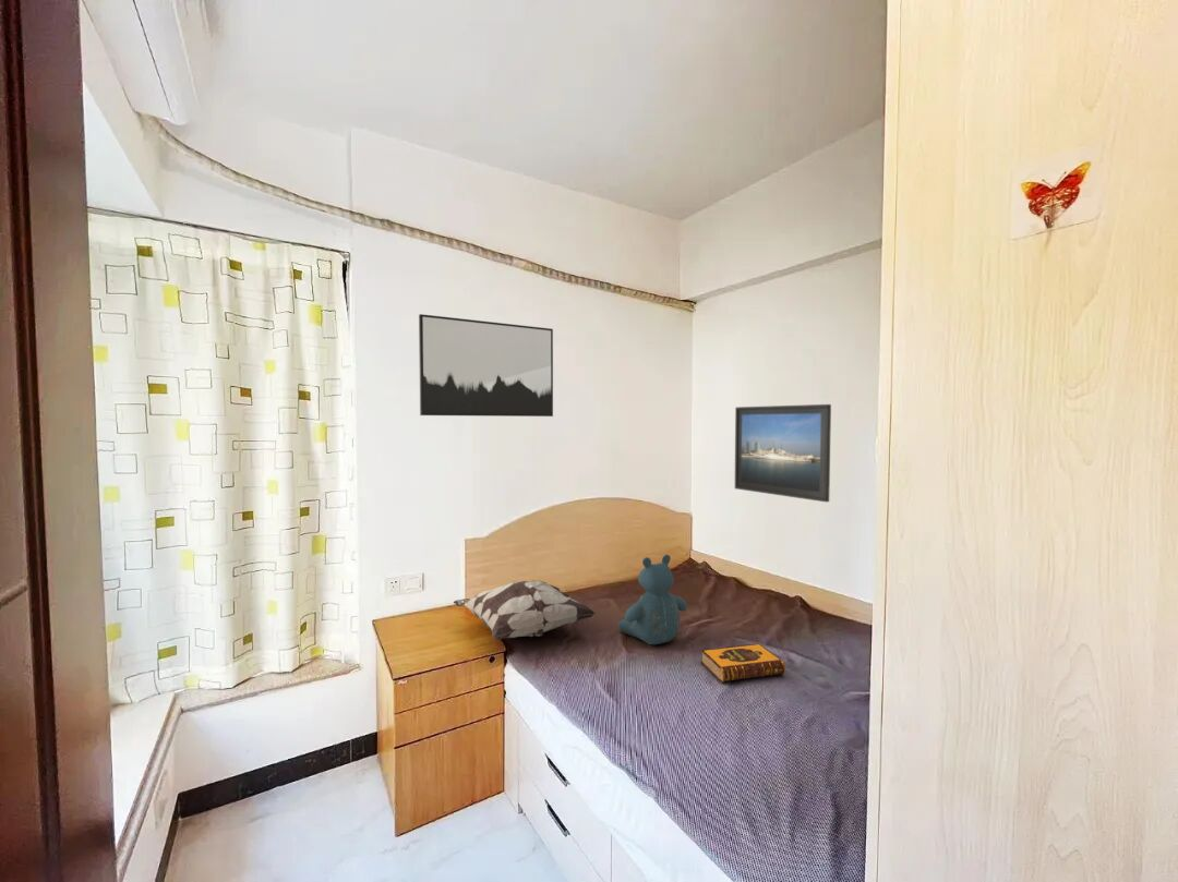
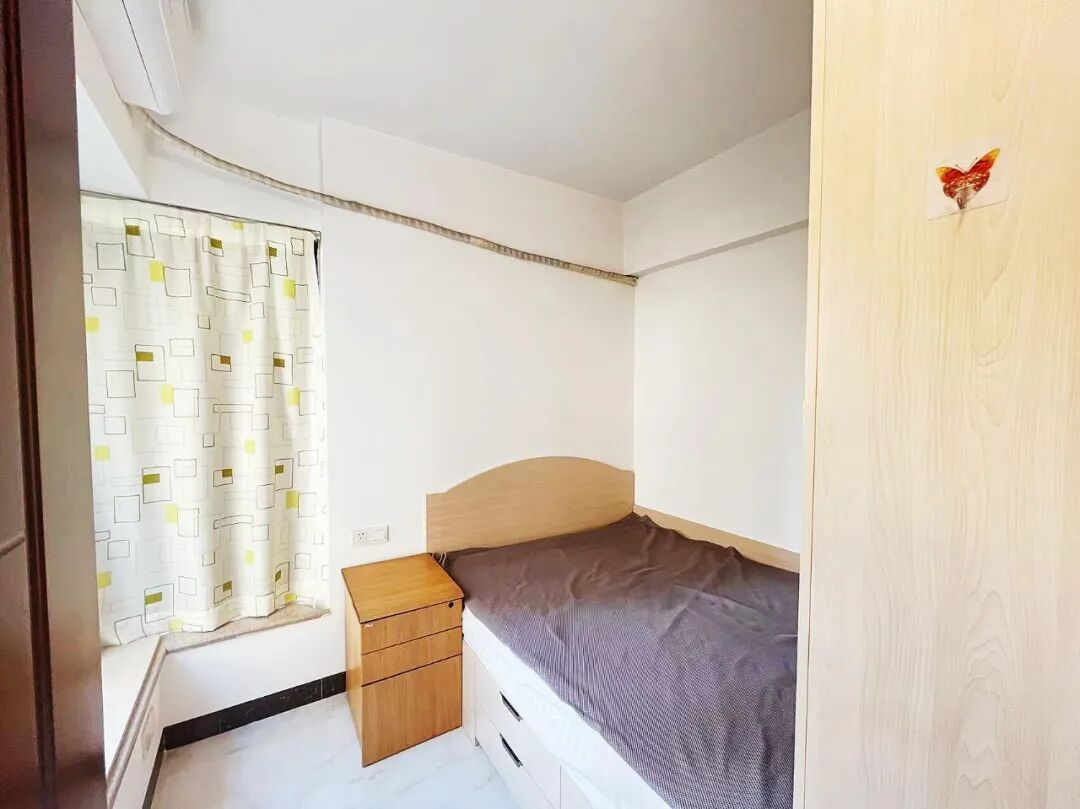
- hardback book [700,642,786,684]
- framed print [734,403,832,503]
- teddy bear [617,554,688,645]
- decorative pillow [453,579,597,641]
- wall art [418,313,554,418]
